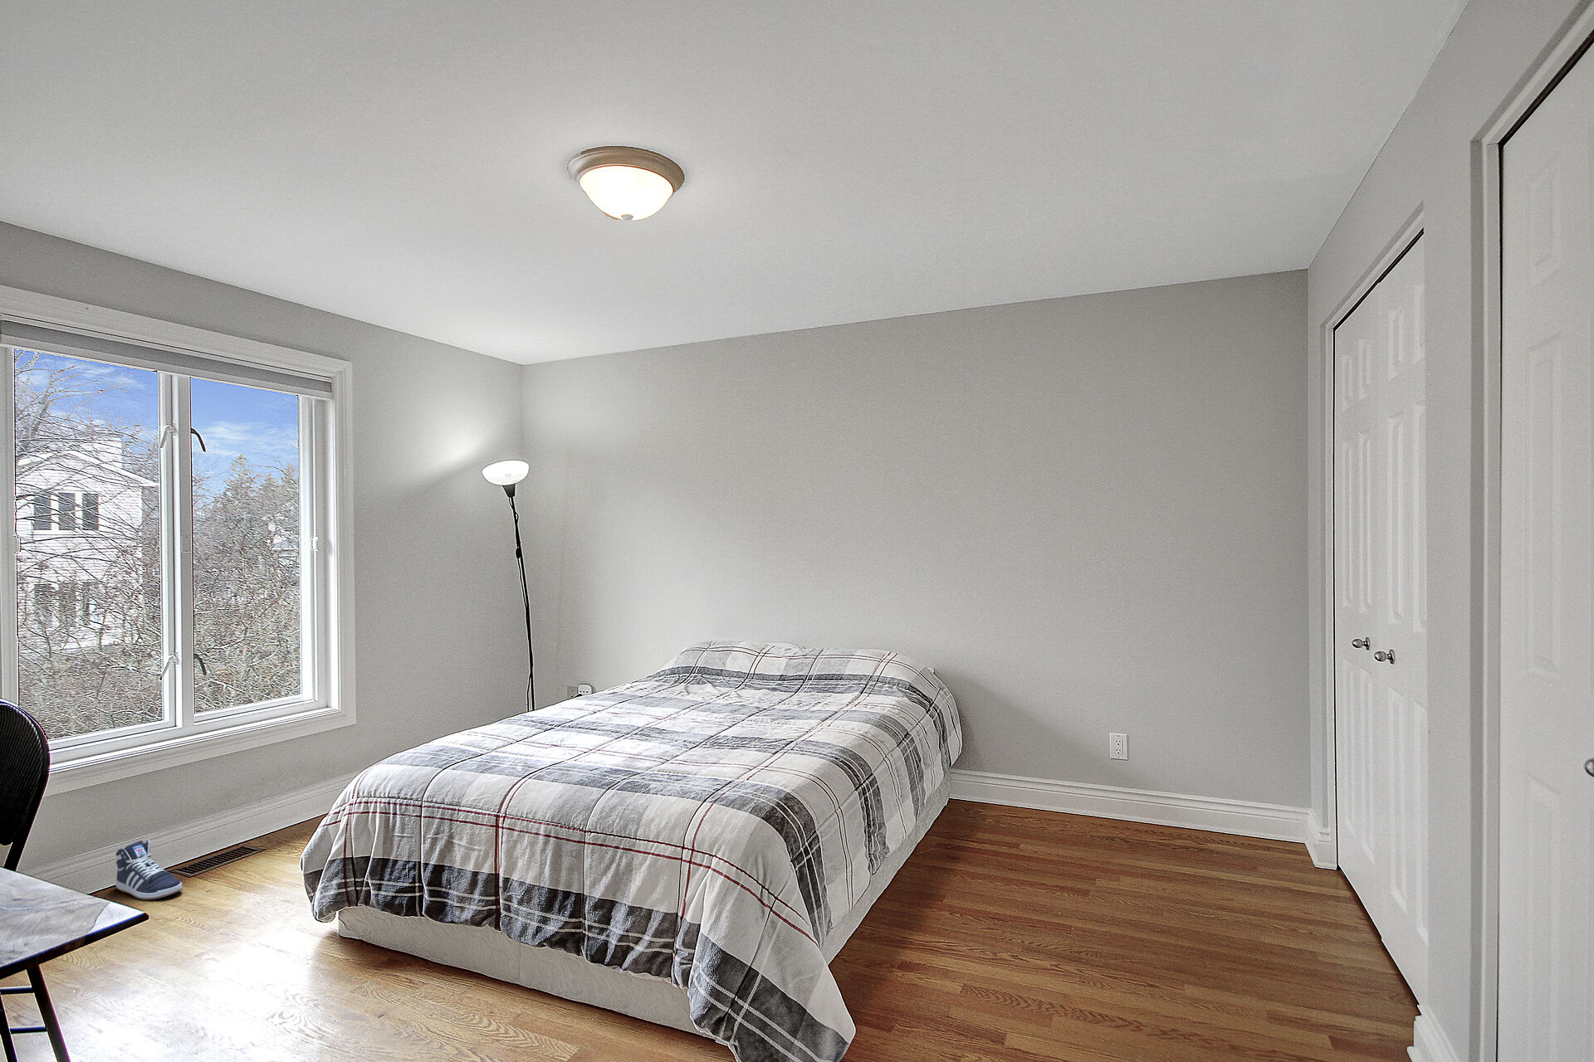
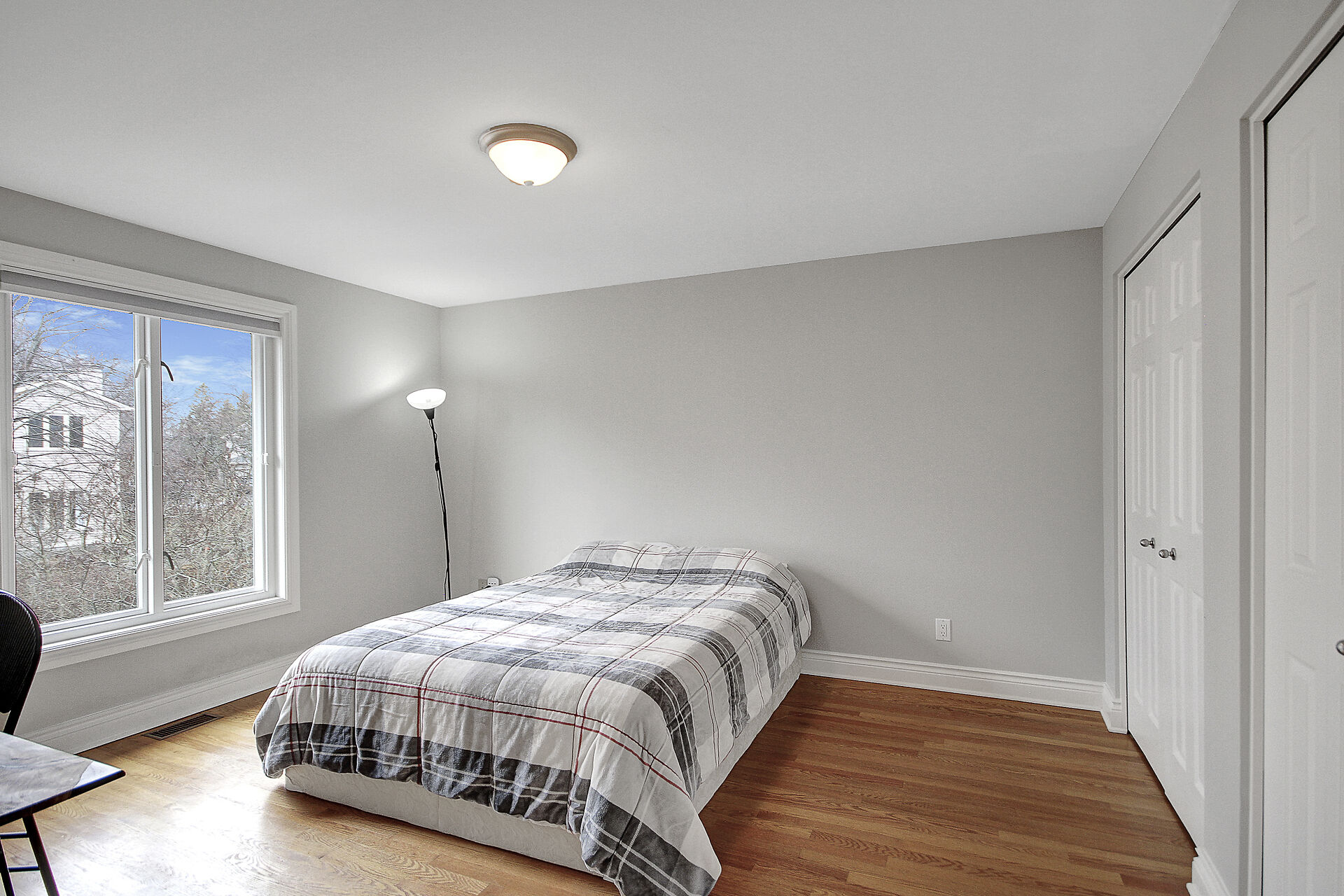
- sneaker [115,839,184,900]
